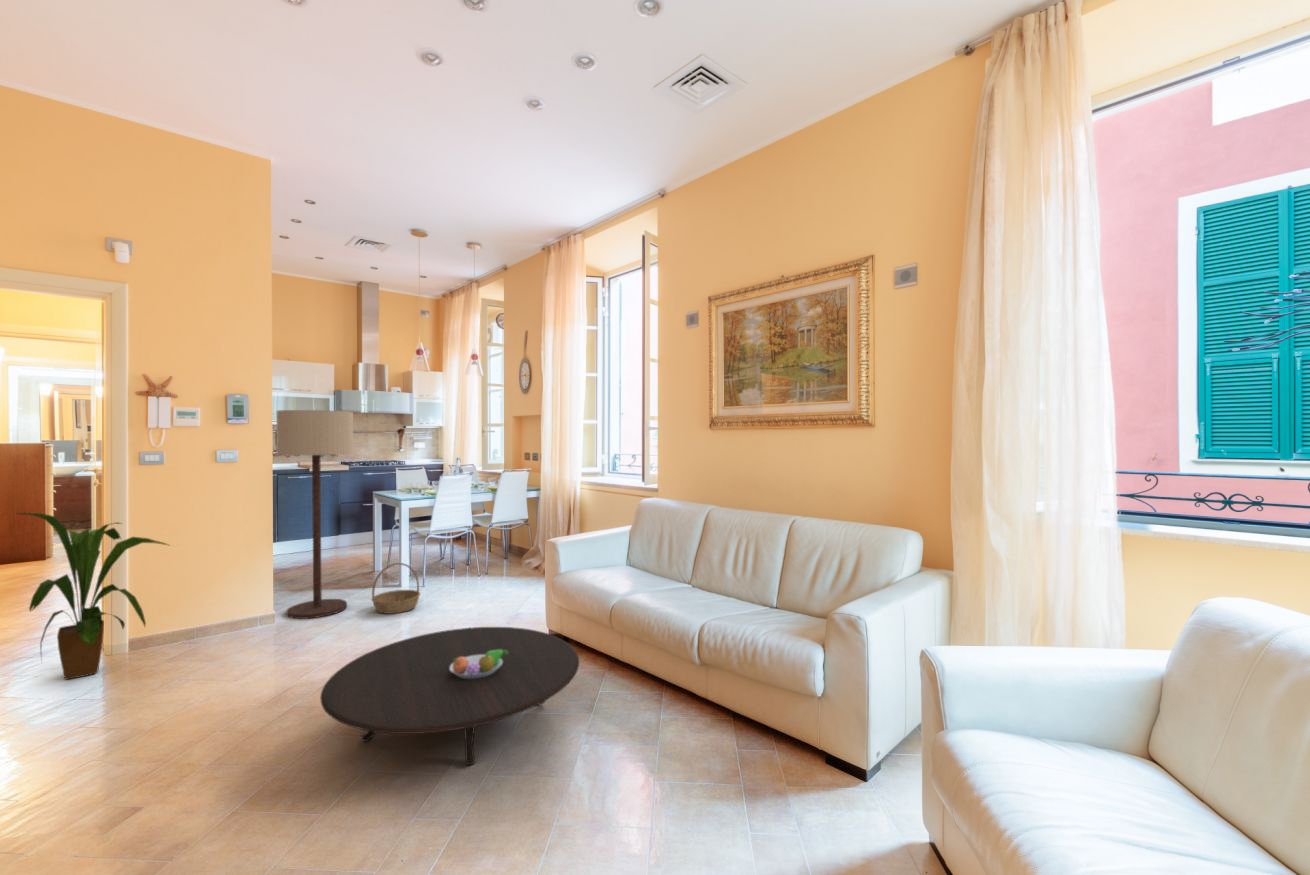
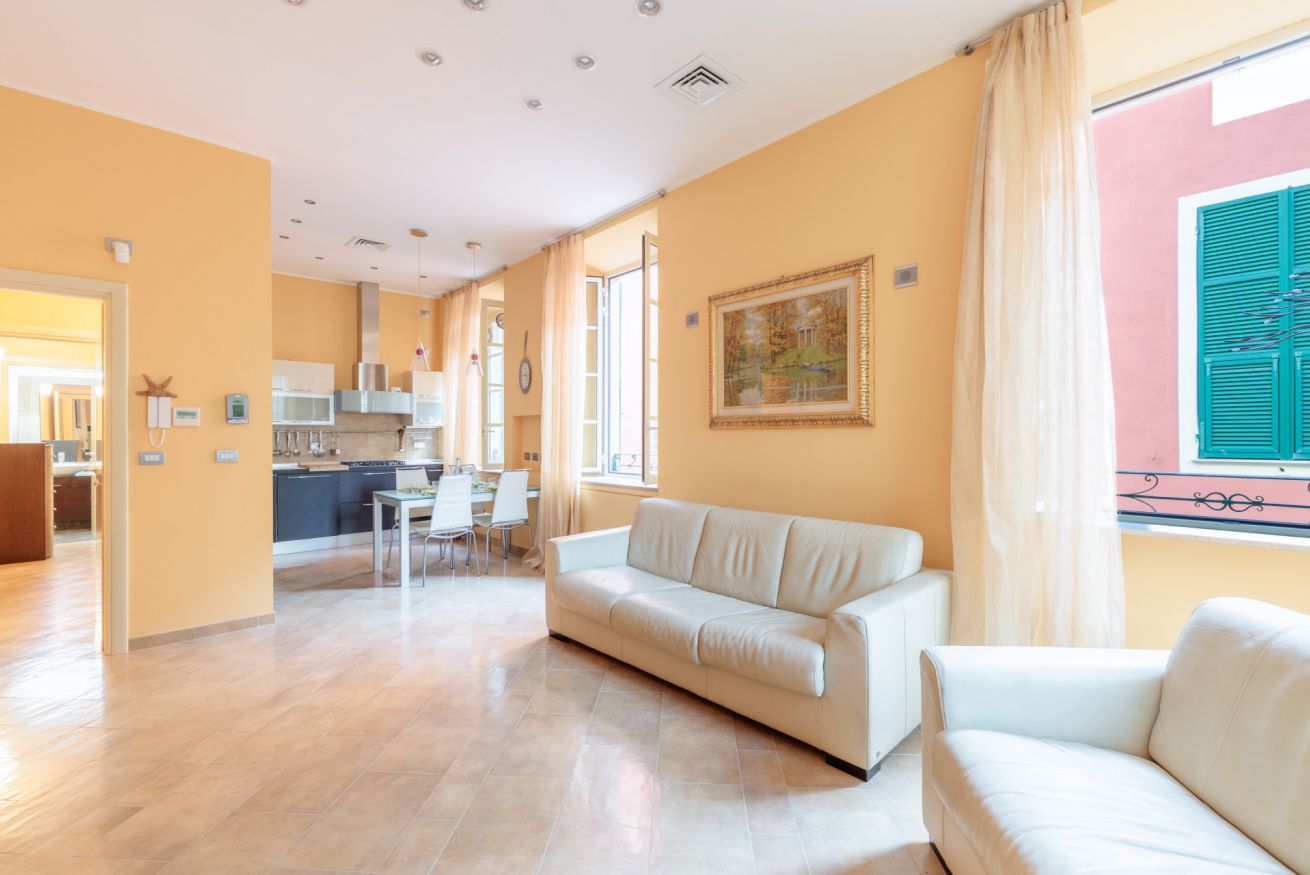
- floor lamp [276,409,354,620]
- table [319,626,580,767]
- house plant [16,512,172,681]
- fruit bowl [450,650,508,678]
- basket [371,562,421,615]
